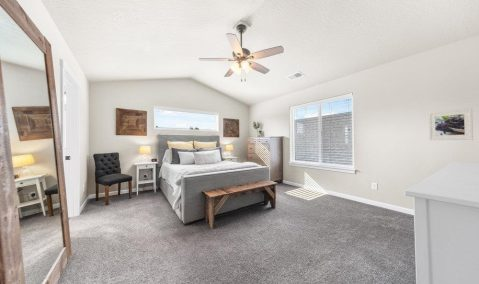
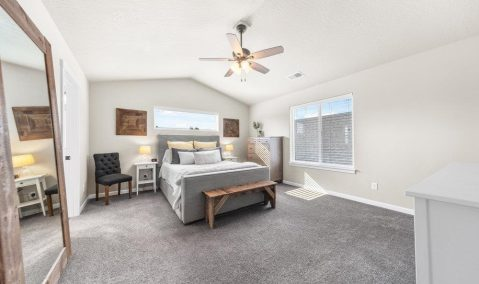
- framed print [427,107,474,141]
